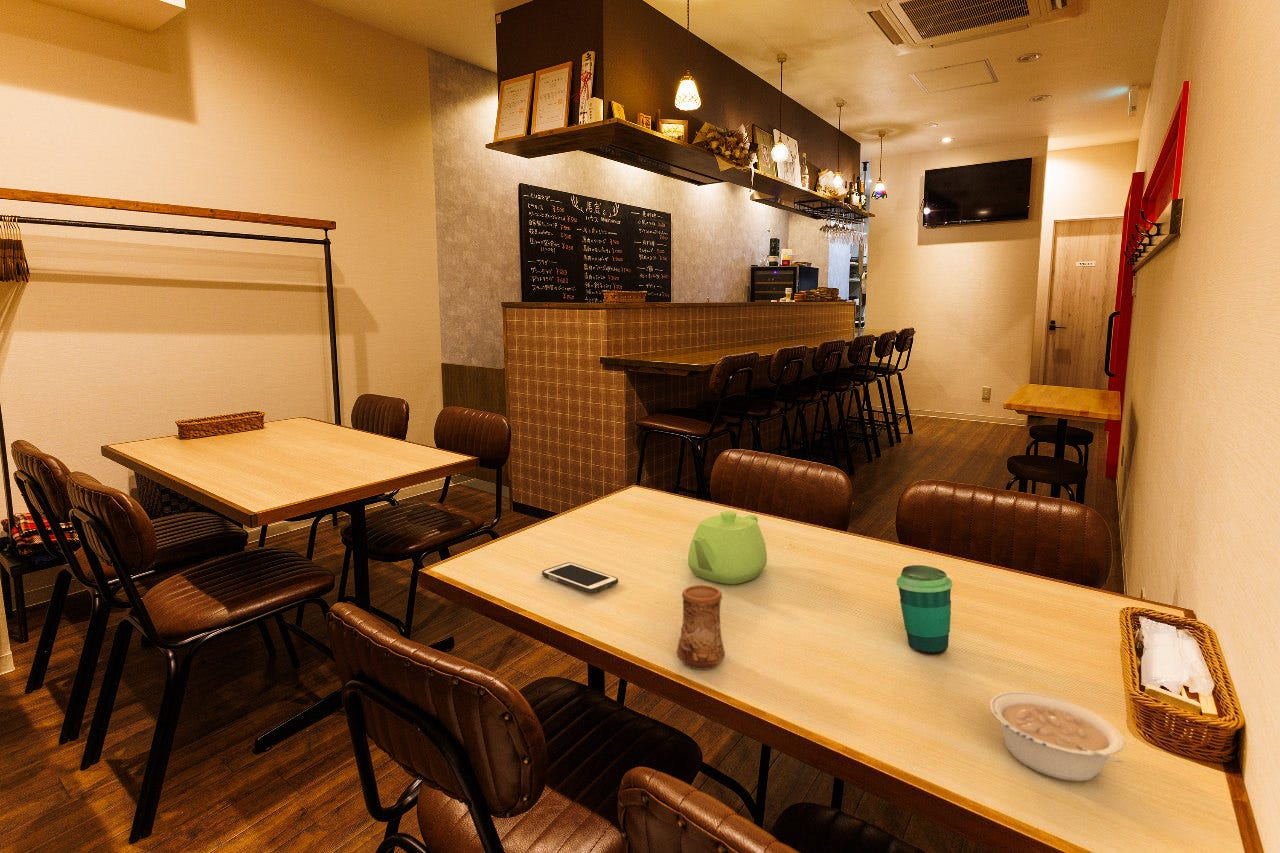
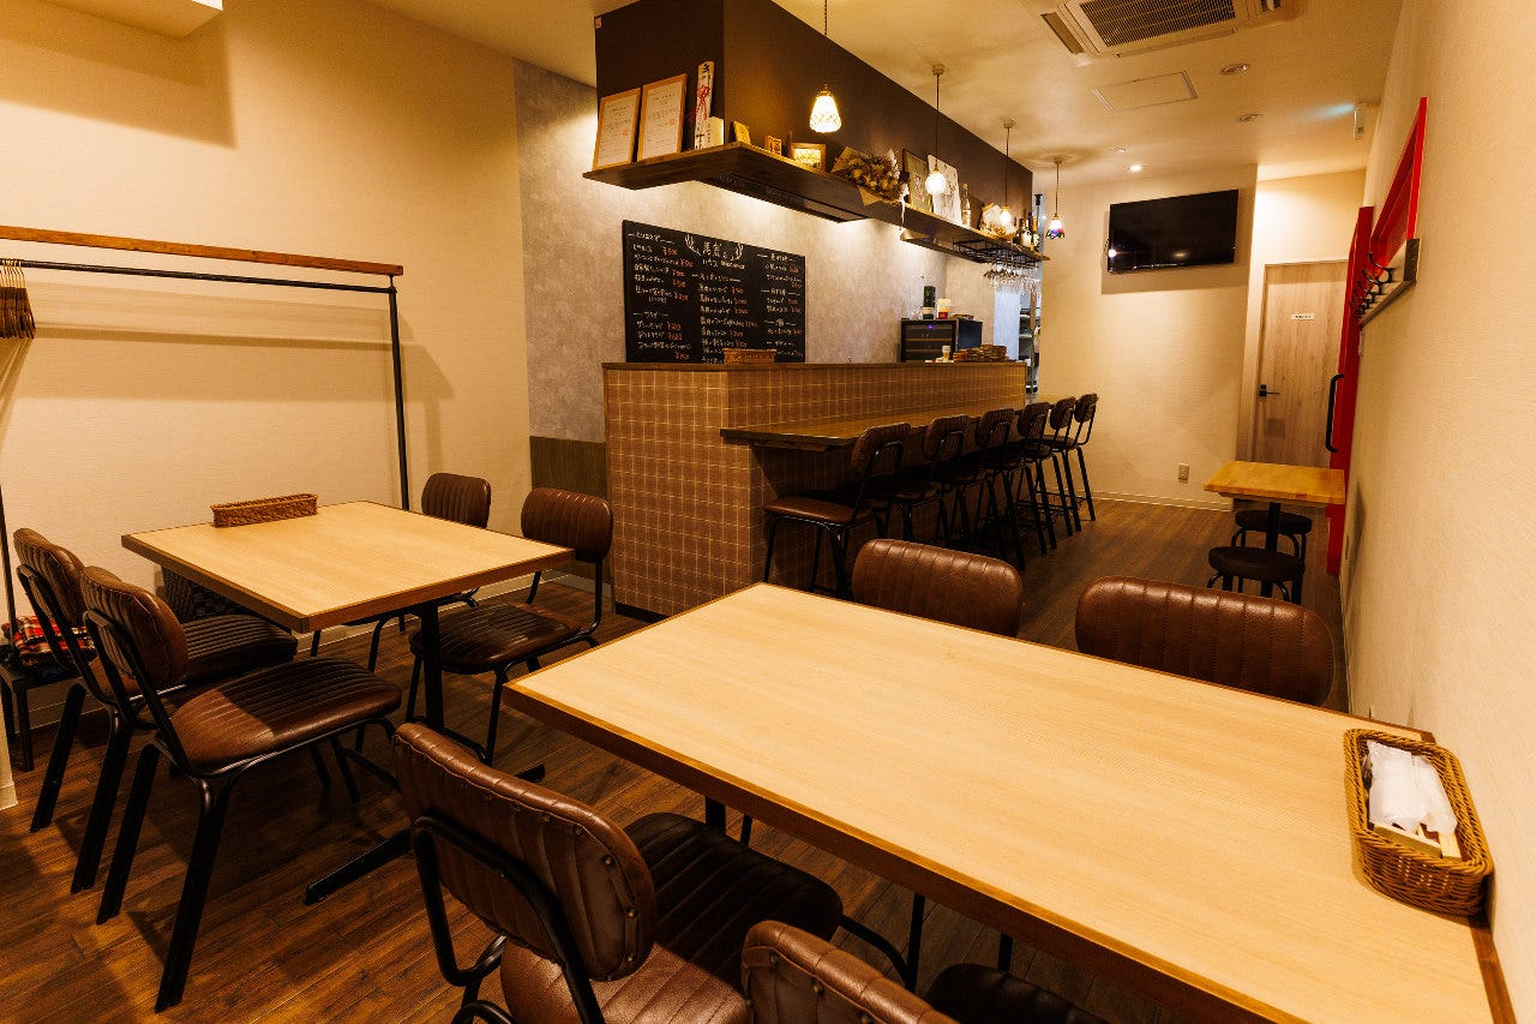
- cell phone [541,561,619,594]
- legume [989,691,1126,782]
- cup [896,564,953,655]
- cup [675,584,726,671]
- teapot [687,510,768,585]
